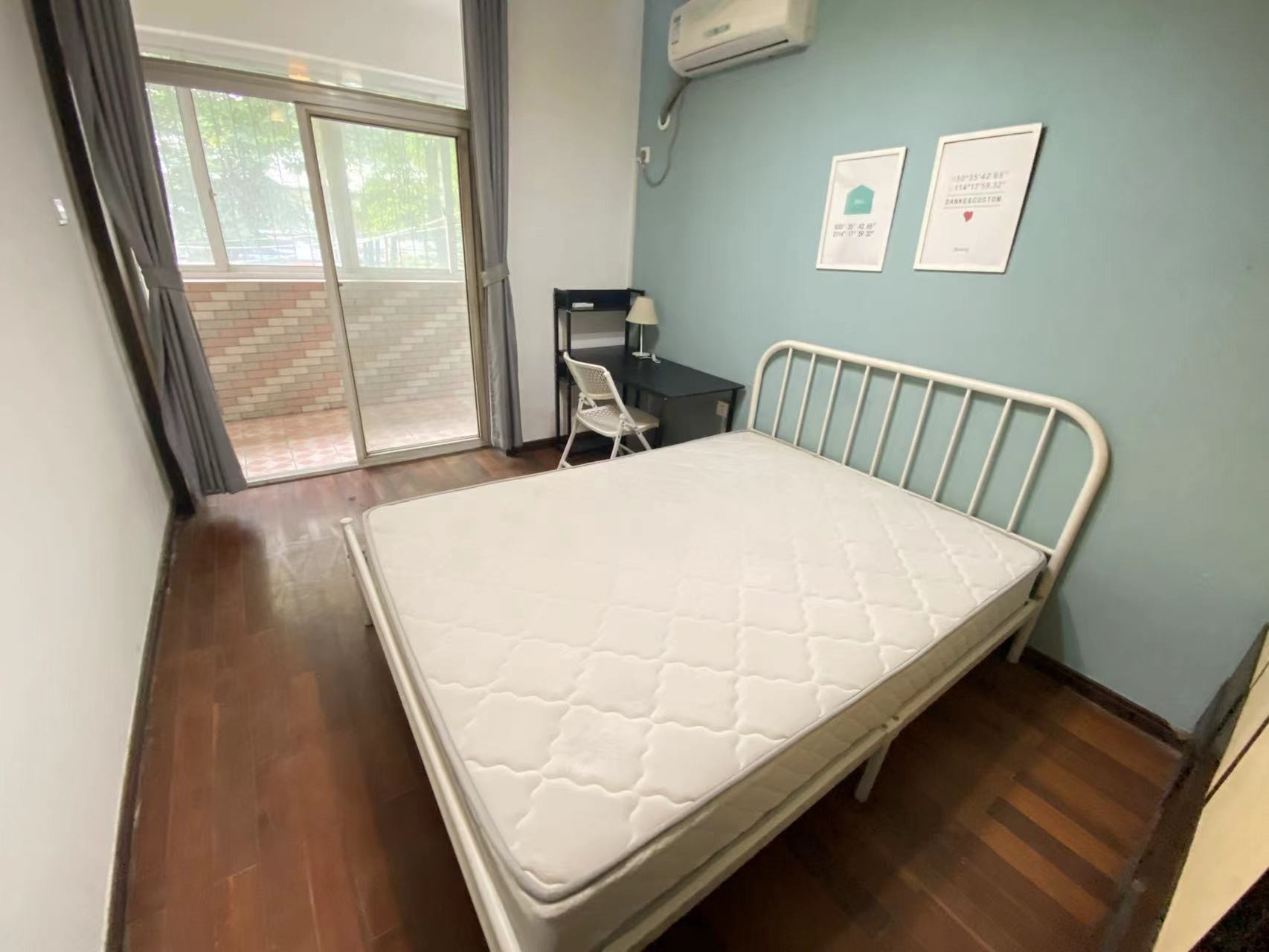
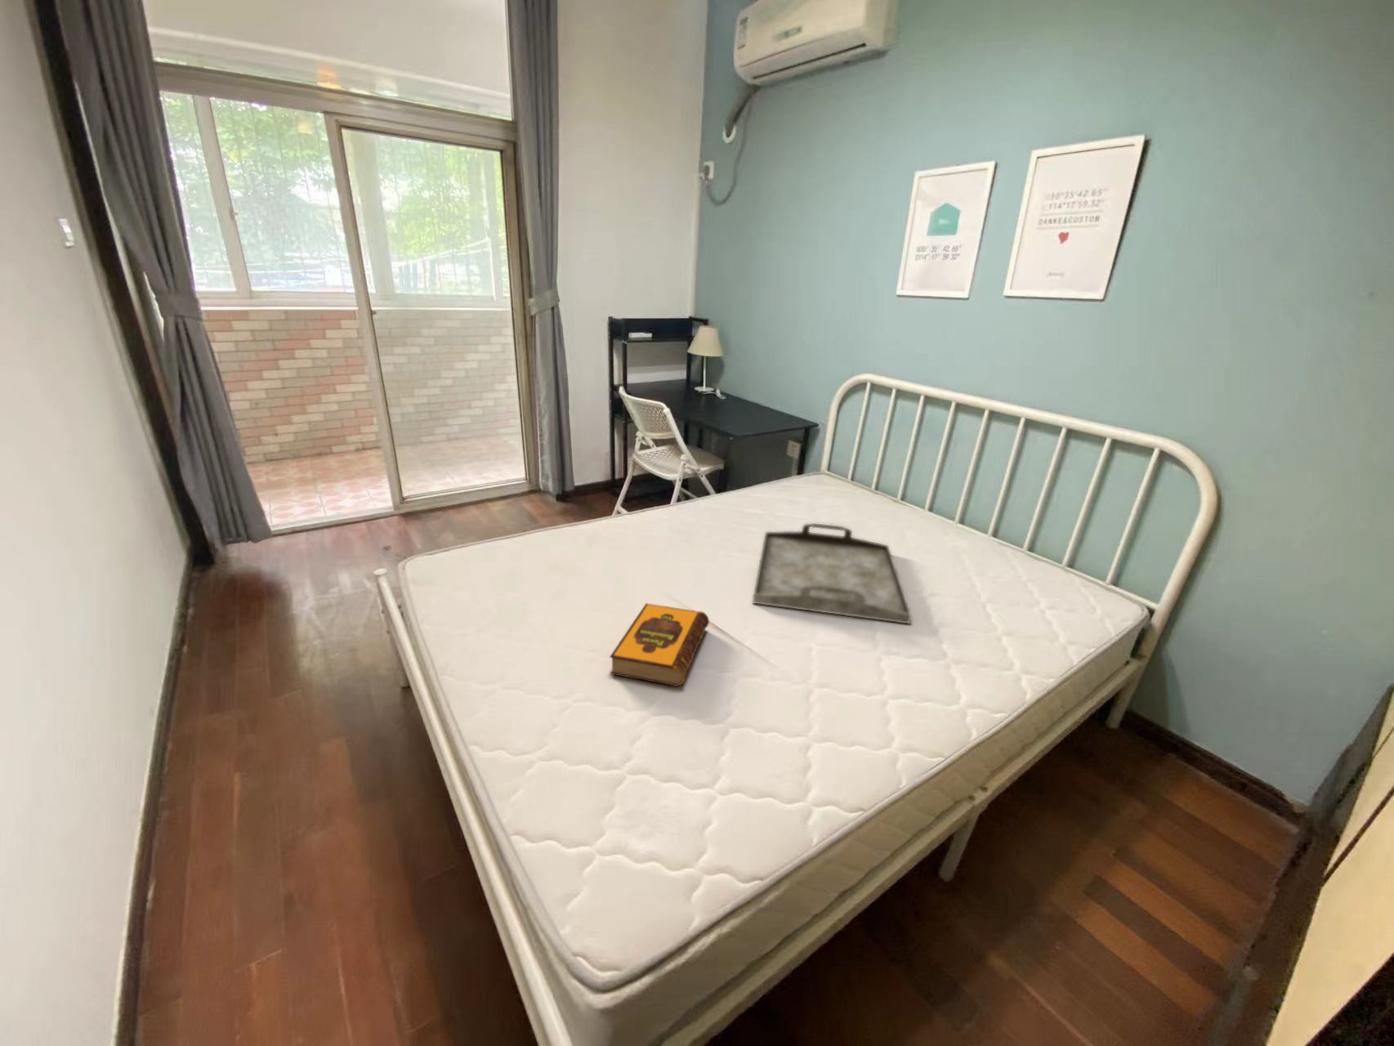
+ hardback book [609,602,710,687]
+ serving tray [751,522,913,625]
